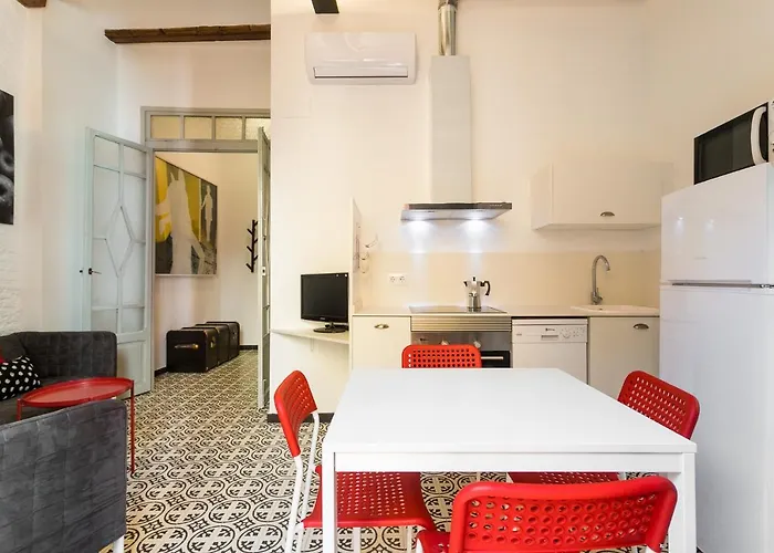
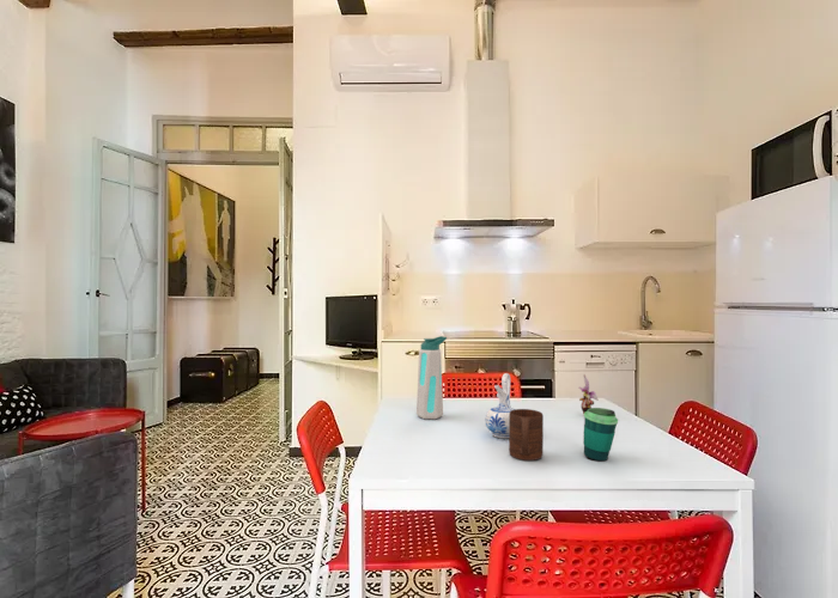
+ cup [508,408,545,462]
+ cup [582,407,619,462]
+ ceramic pitcher [484,372,516,440]
+ water bottle [415,335,448,421]
+ flower [578,373,600,415]
